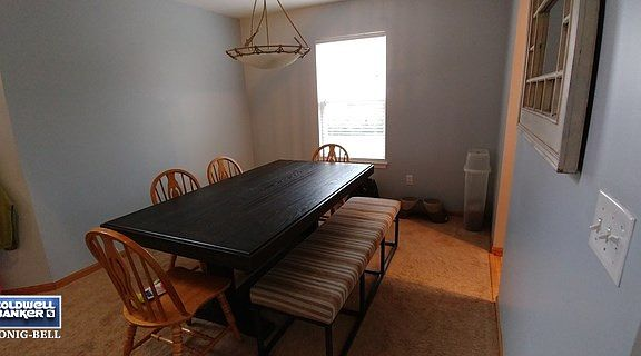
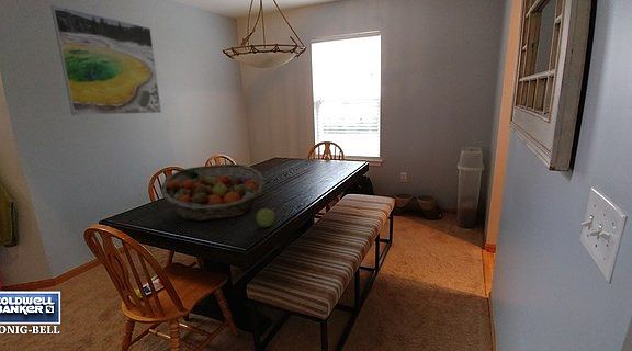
+ apple [256,207,275,228]
+ fruit basket [160,163,267,222]
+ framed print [49,4,162,116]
